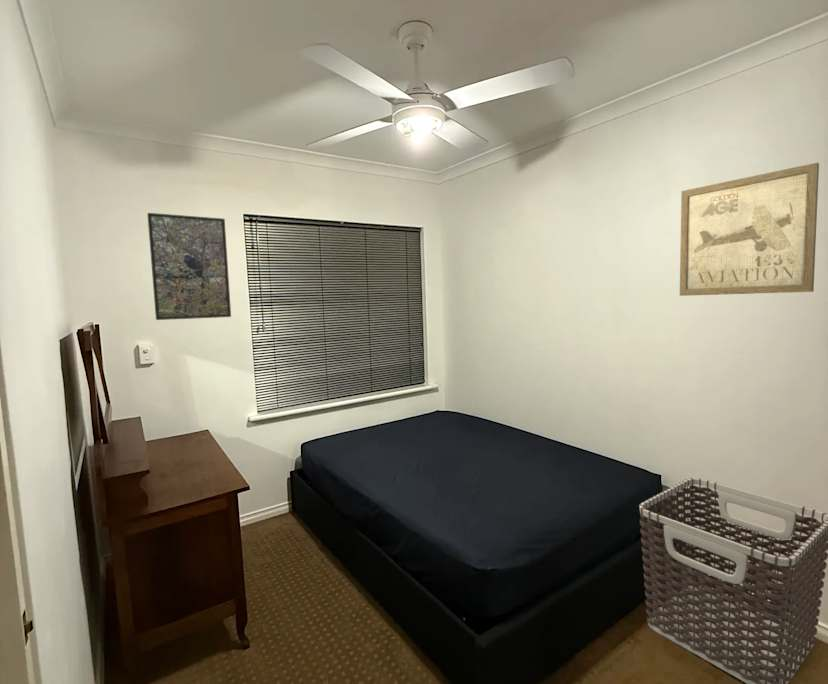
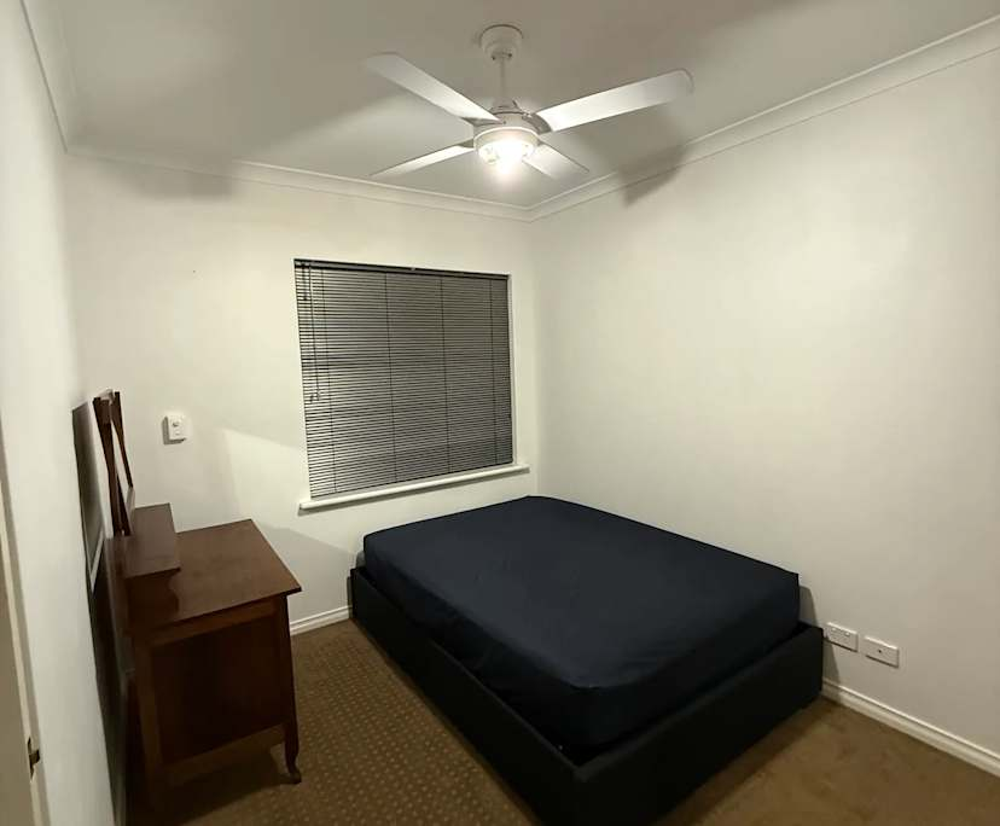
- clothes hamper [638,477,828,684]
- wall art [679,162,820,297]
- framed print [146,212,232,321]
